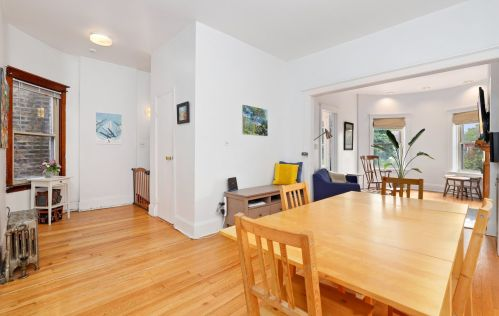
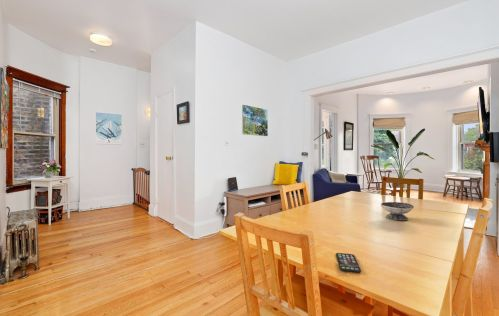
+ smartphone [335,252,362,273]
+ bowl [380,201,415,221]
